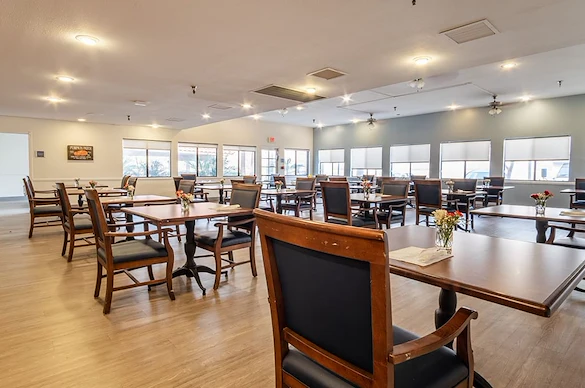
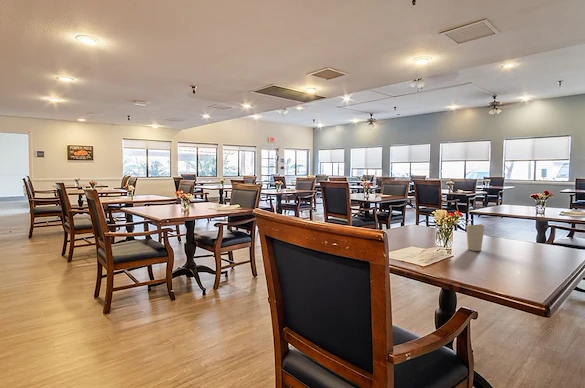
+ cup [465,223,486,252]
